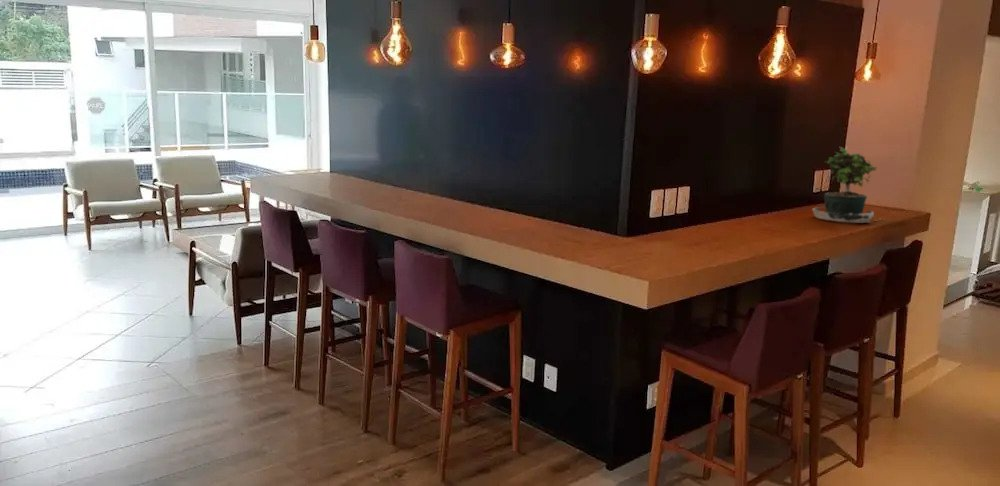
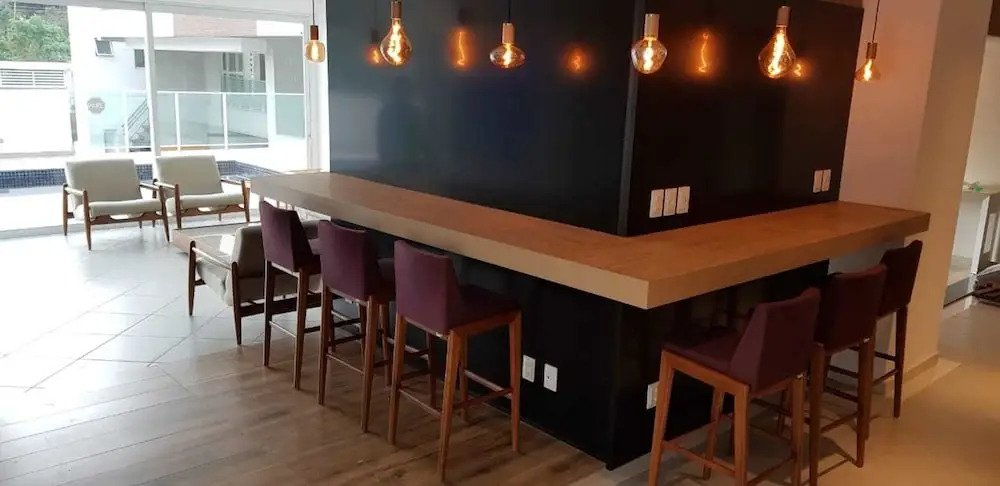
- potted plant [811,146,885,224]
